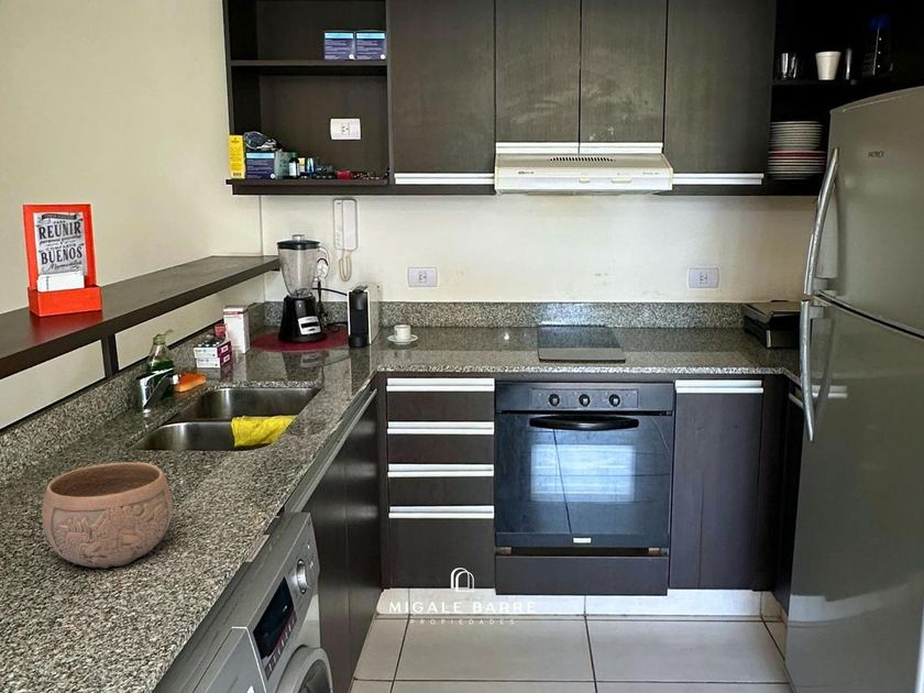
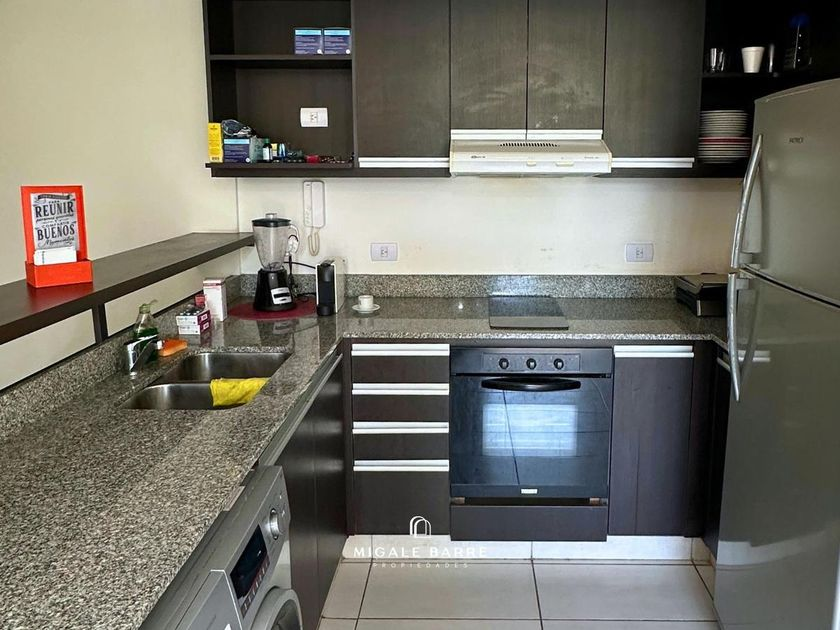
- bowl [41,461,174,570]
